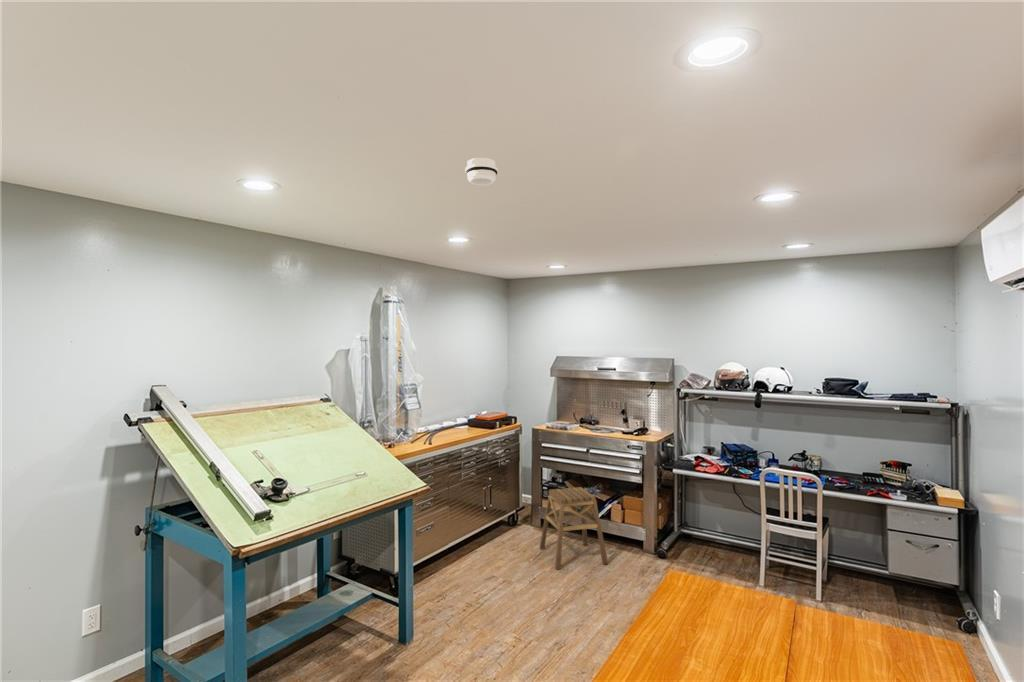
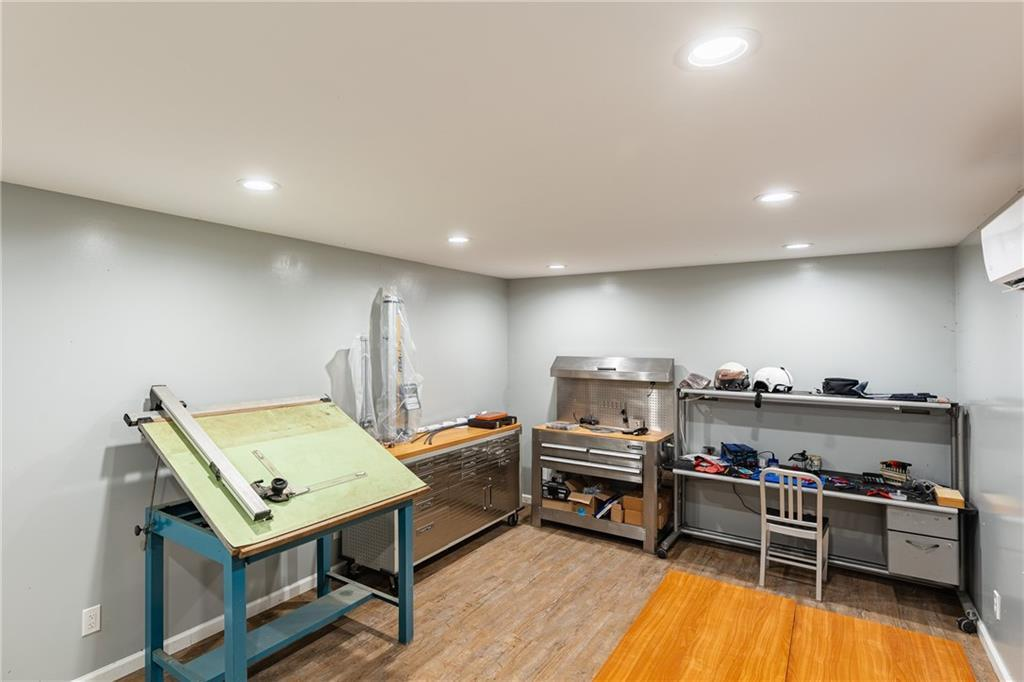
- smoke detector [464,157,499,186]
- stool [539,486,609,571]
